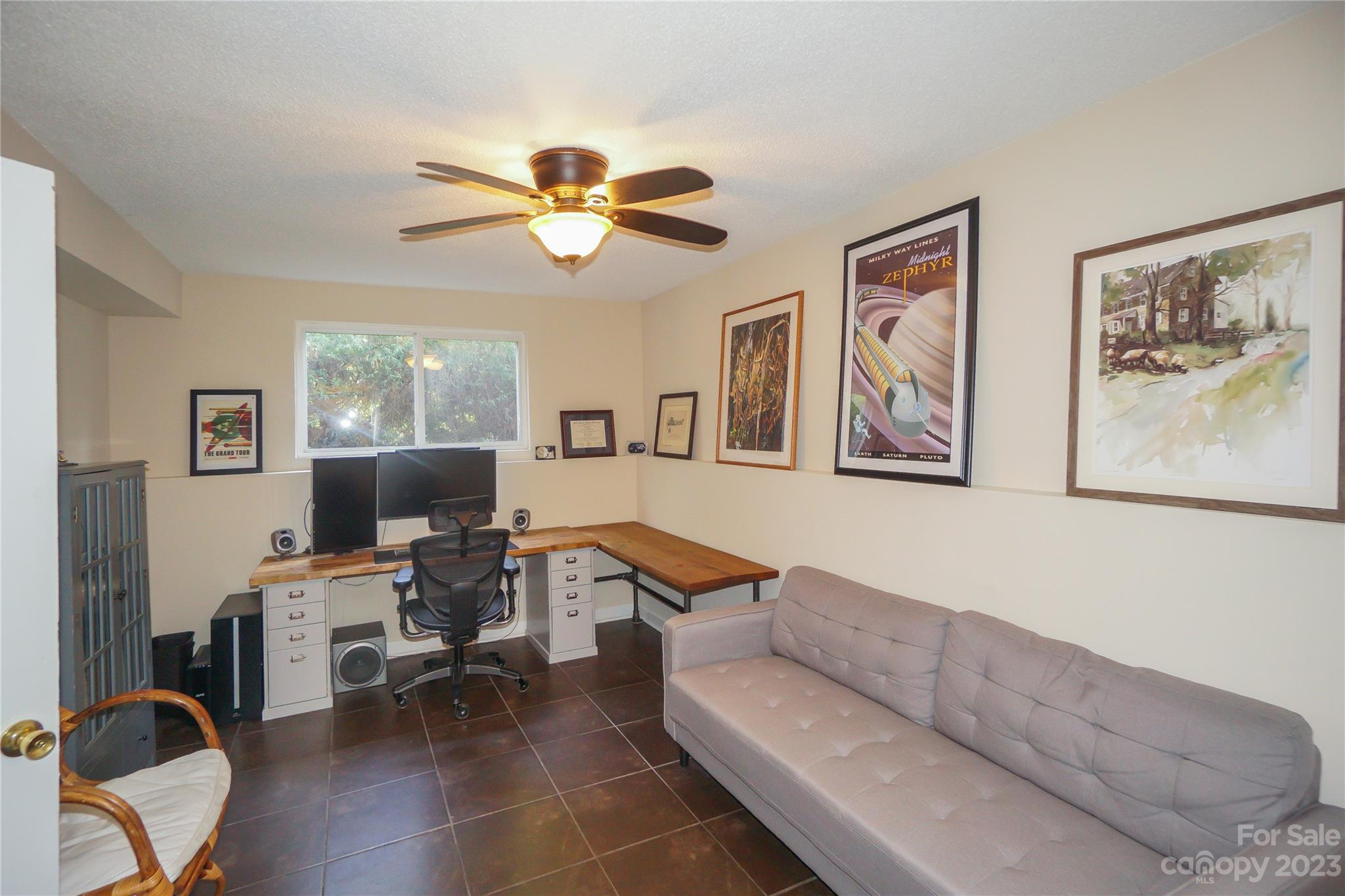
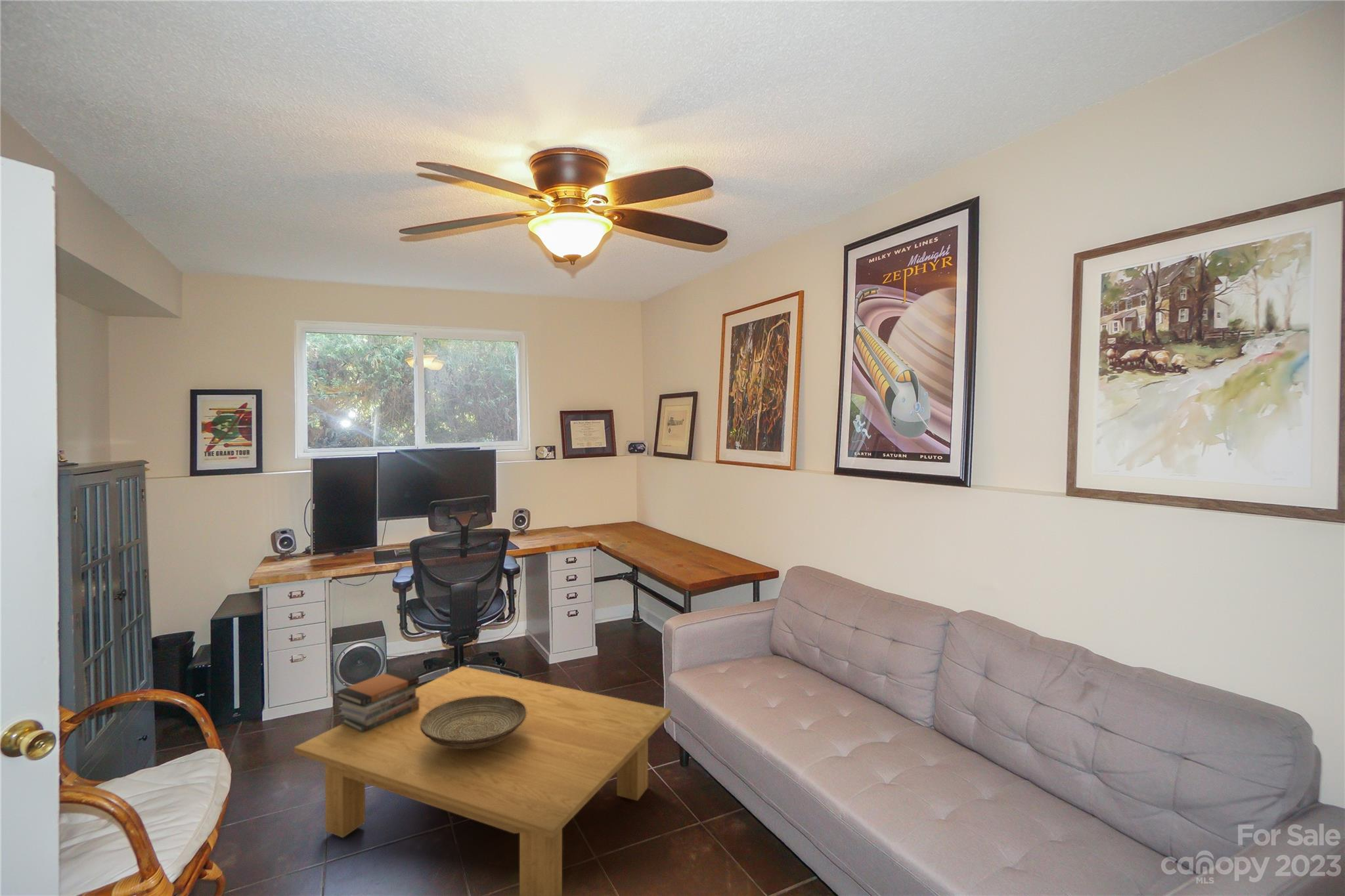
+ book stack [336,669,420,733]
+ decorative bowl [420,696,527,750]
+ coffee table [294,666,672,896]
